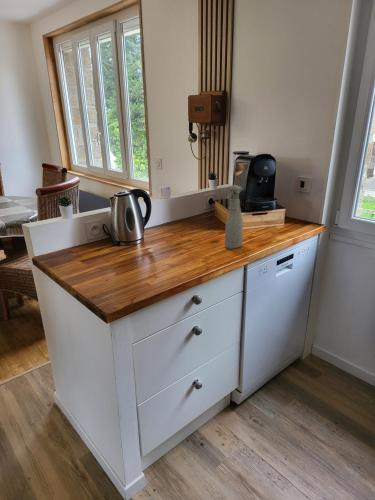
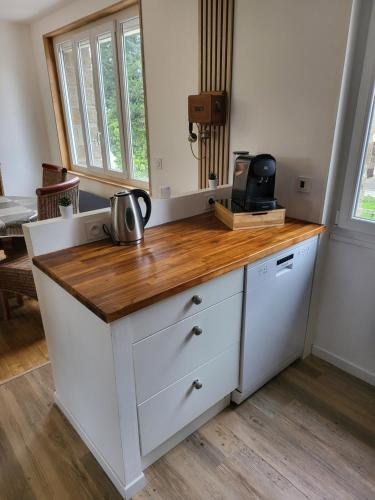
- spray bottle [224,184,244,250]
